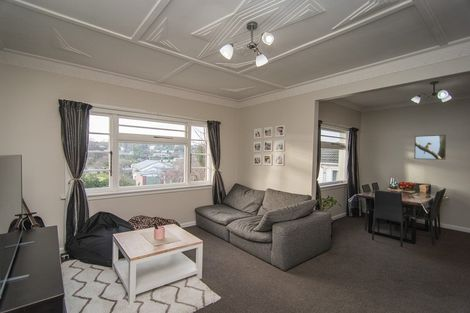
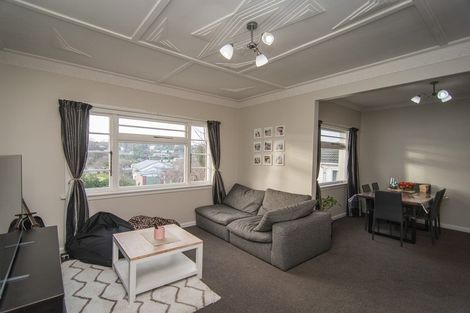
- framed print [413,134,447,161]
